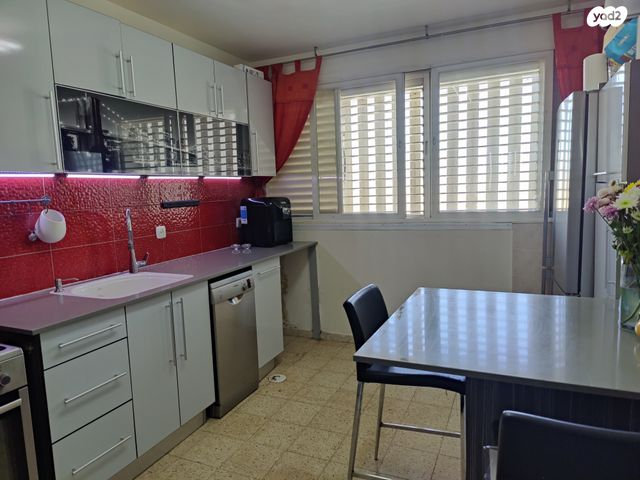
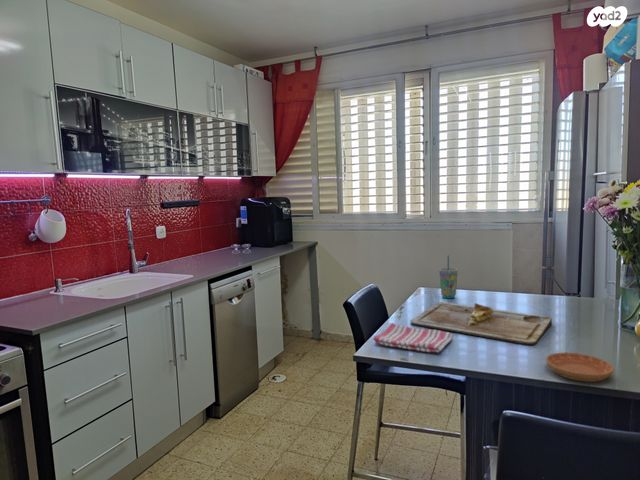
+ saucer [545,352,615,383]
+ cup [438,254,458,299]
+ dish towel [372,322,454,353]
+ cutting board [409,301,553,346]
